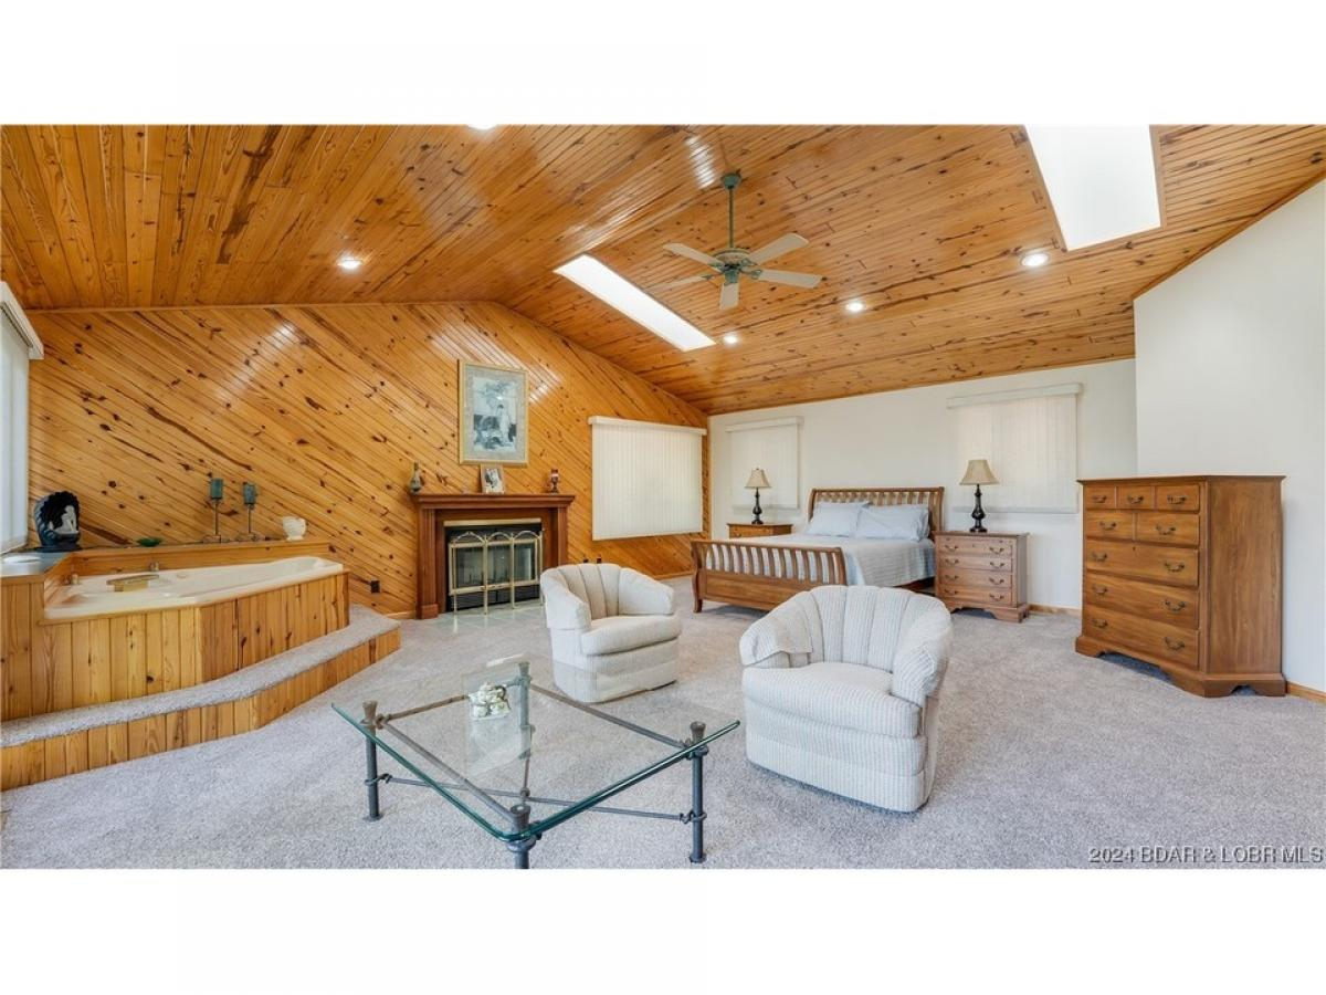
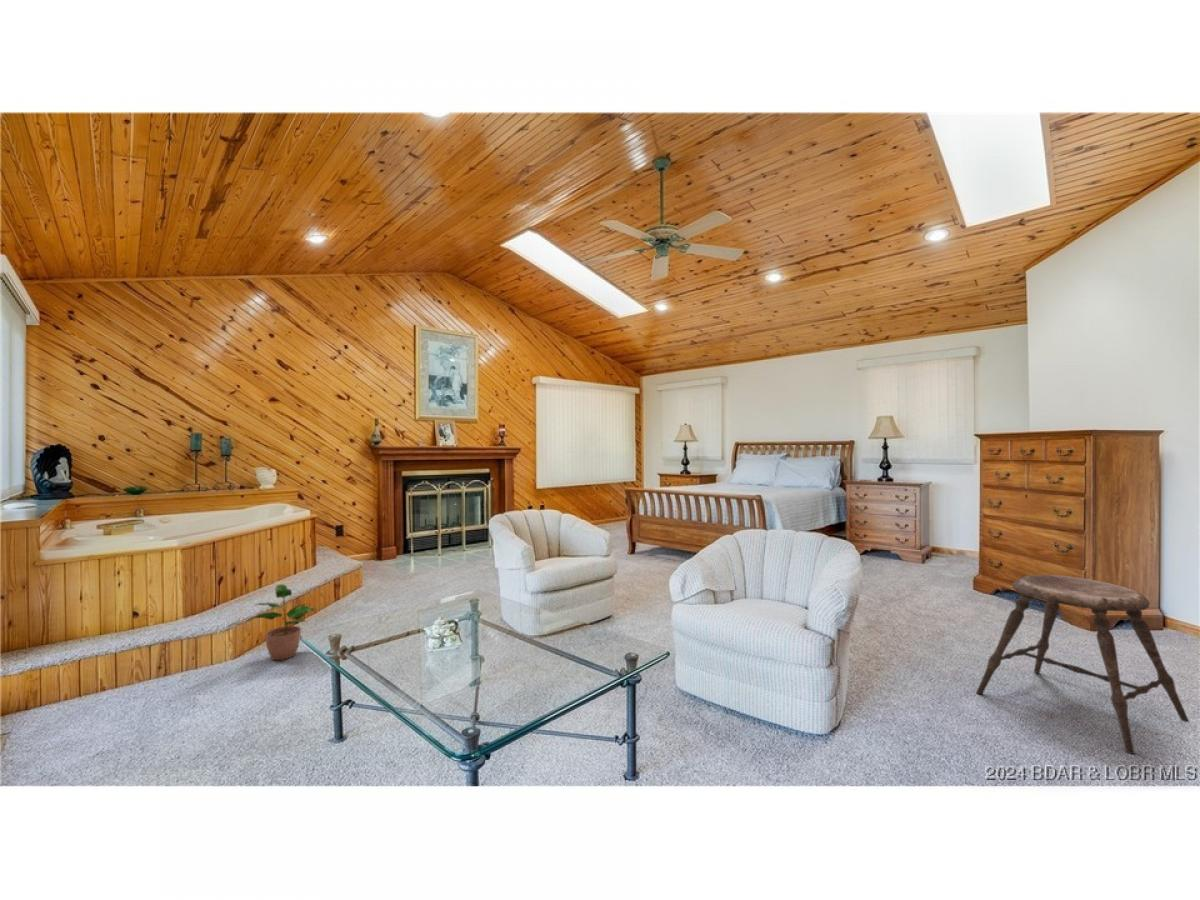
+ stool [975,574,1190,755]
+ potted plant [246,583,315,661]
